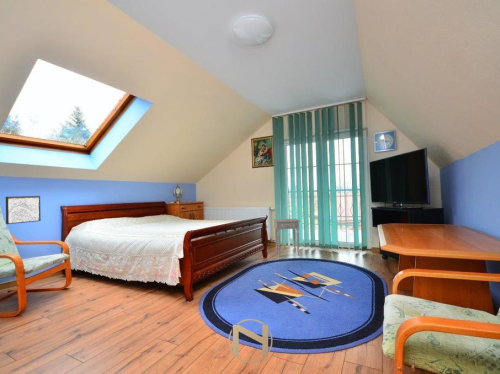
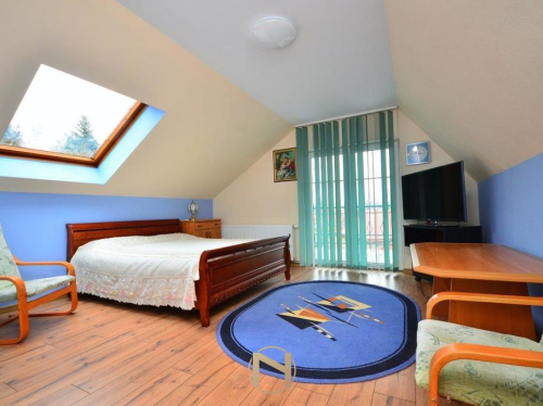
- nightstand [272,218,301,258]
- wall art [5,195,42,225]
